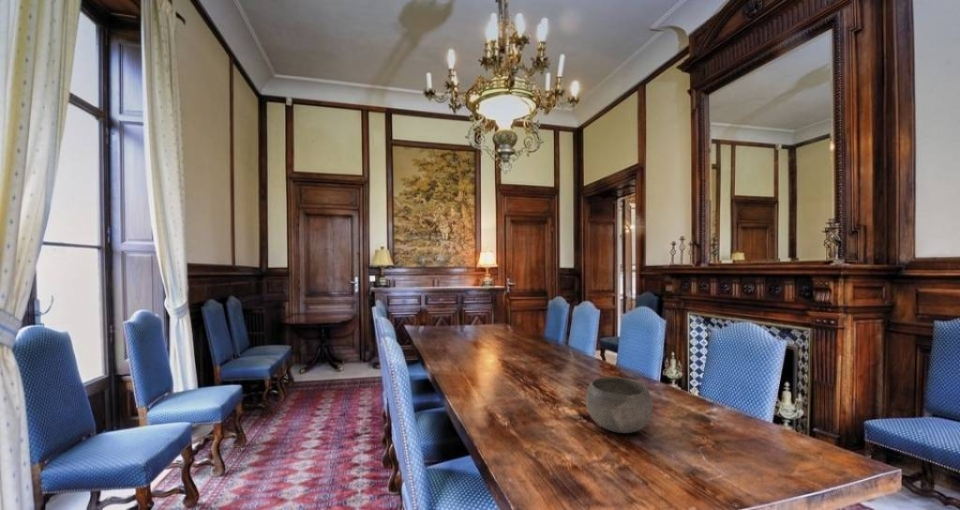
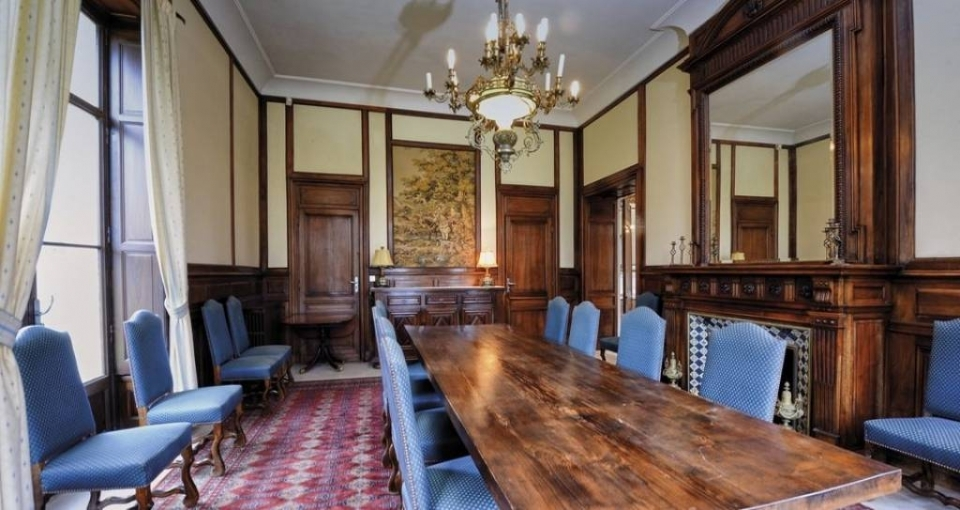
- bowl [585,376,654,434]
